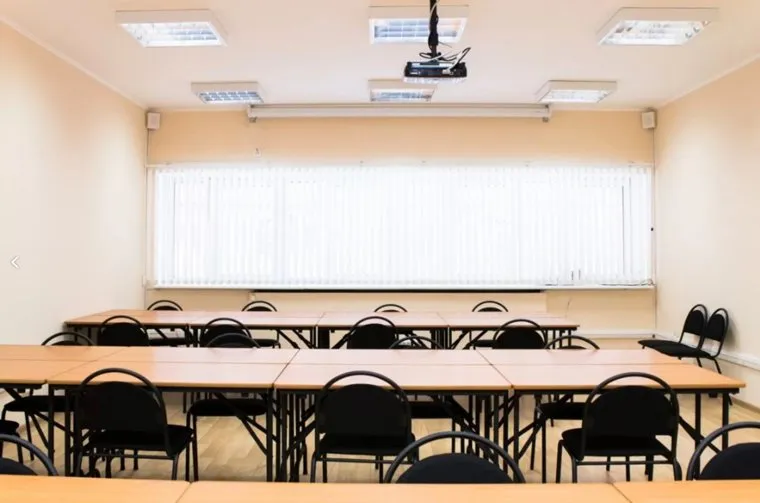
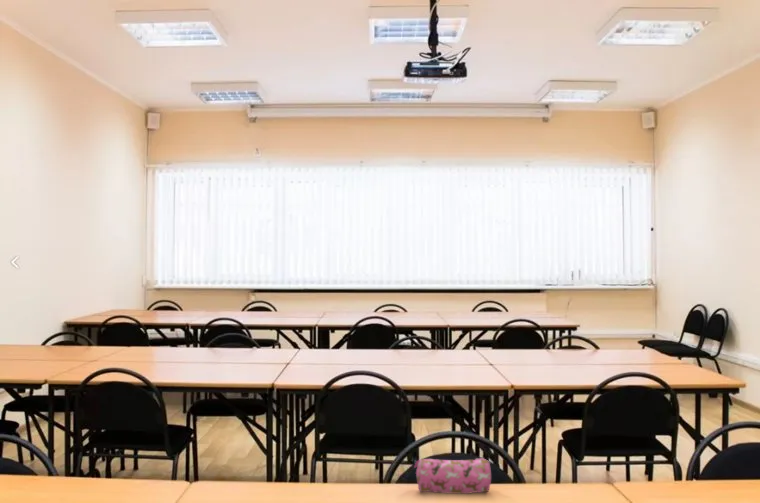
+ pencil case [413,457,492,495]
